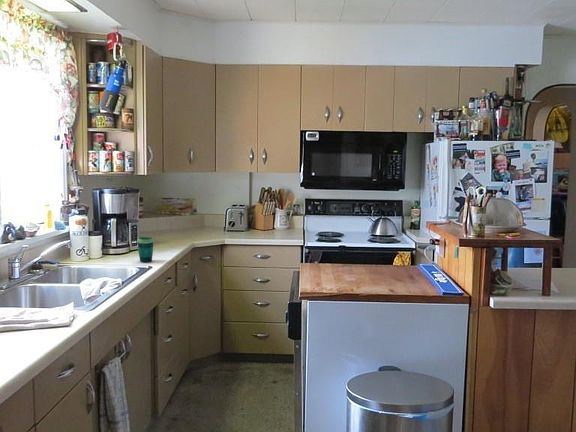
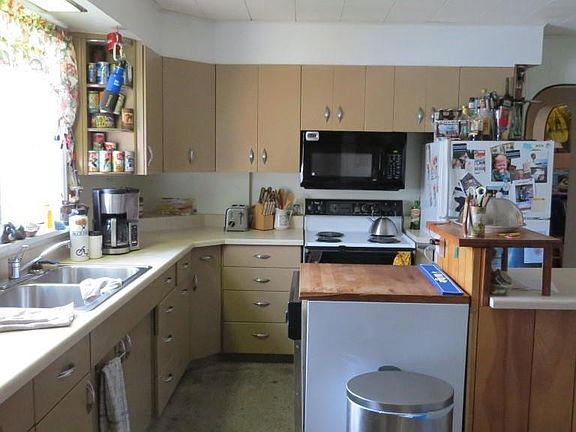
- cup [136,236,155,263]
